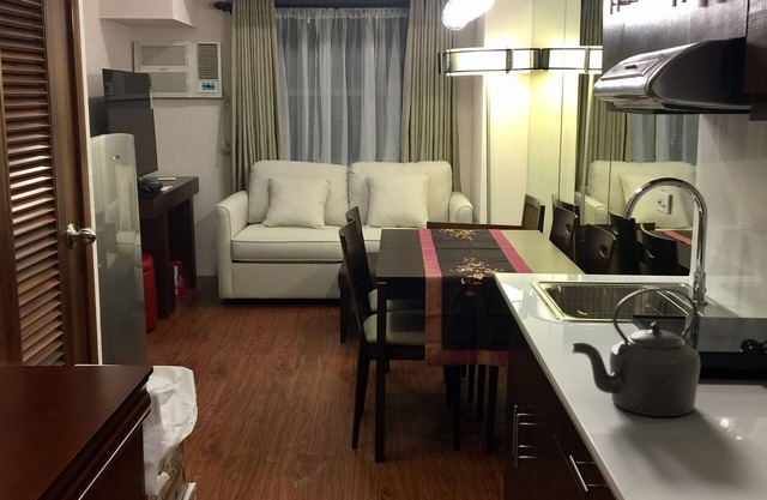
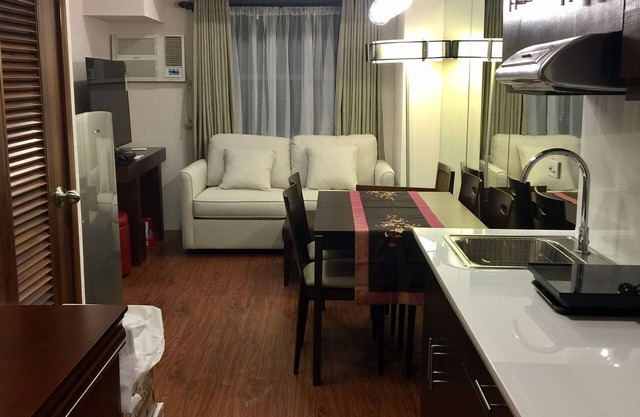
- kettle [570,287,701,417]
